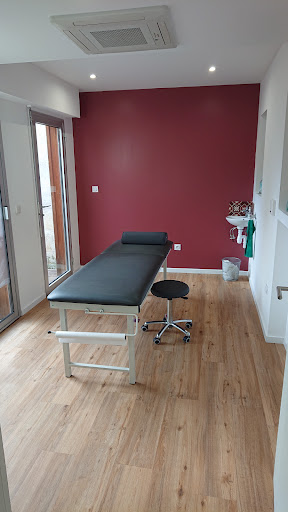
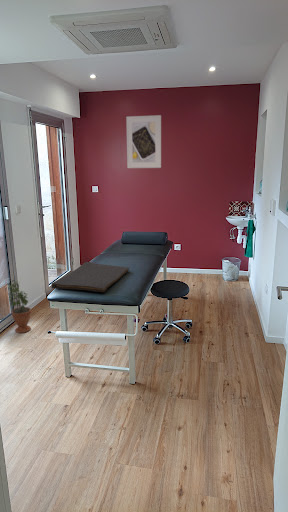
+ hand towel [50,261,130,293]
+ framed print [125,114,162,169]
+ potted plant [5,278,32,334]
